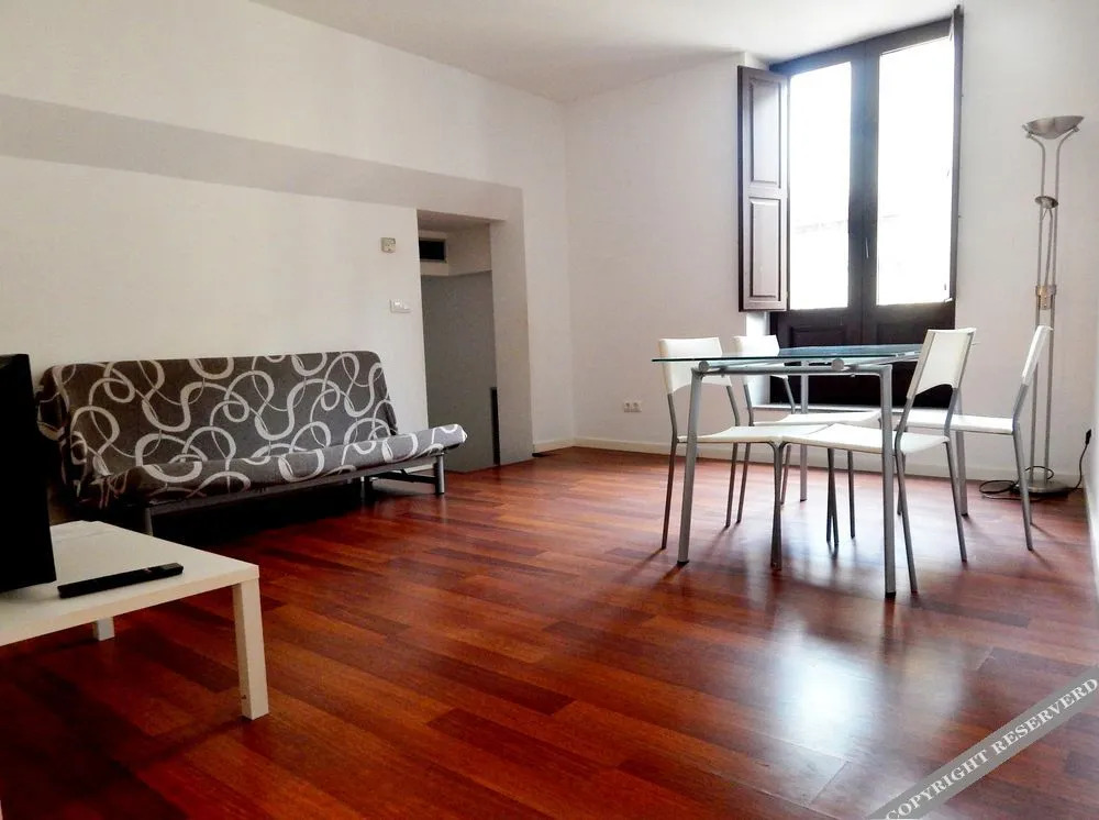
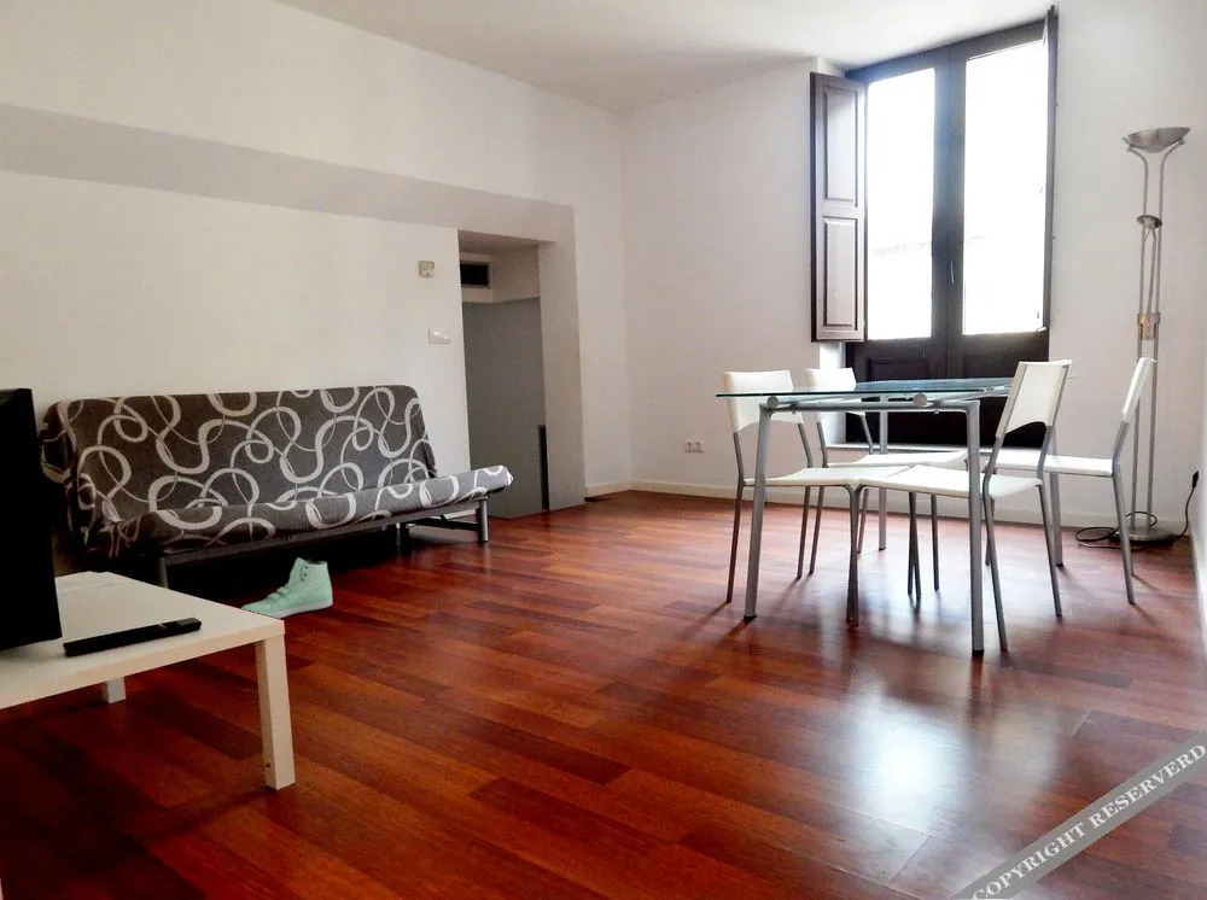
+ sneaker [240,557,333,620]
